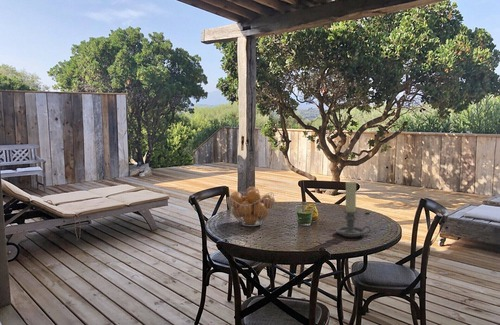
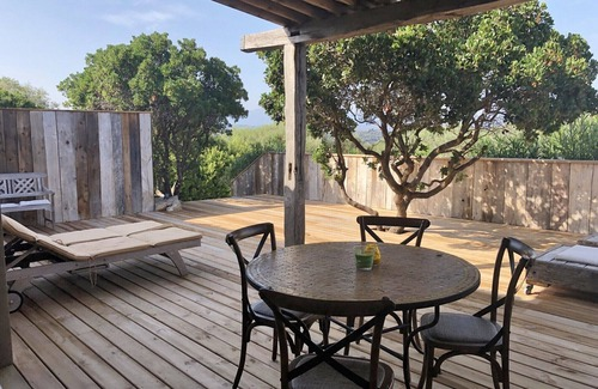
- candle holder [335,181,372,238]
- fruit basket [226,186,276,227]
